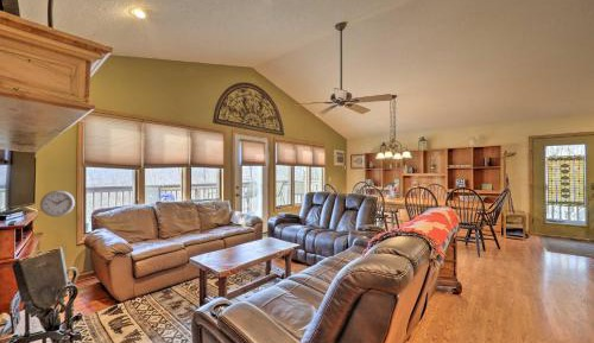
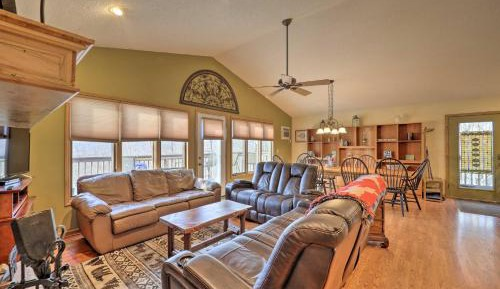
- wall clock [39,190,76,218]
